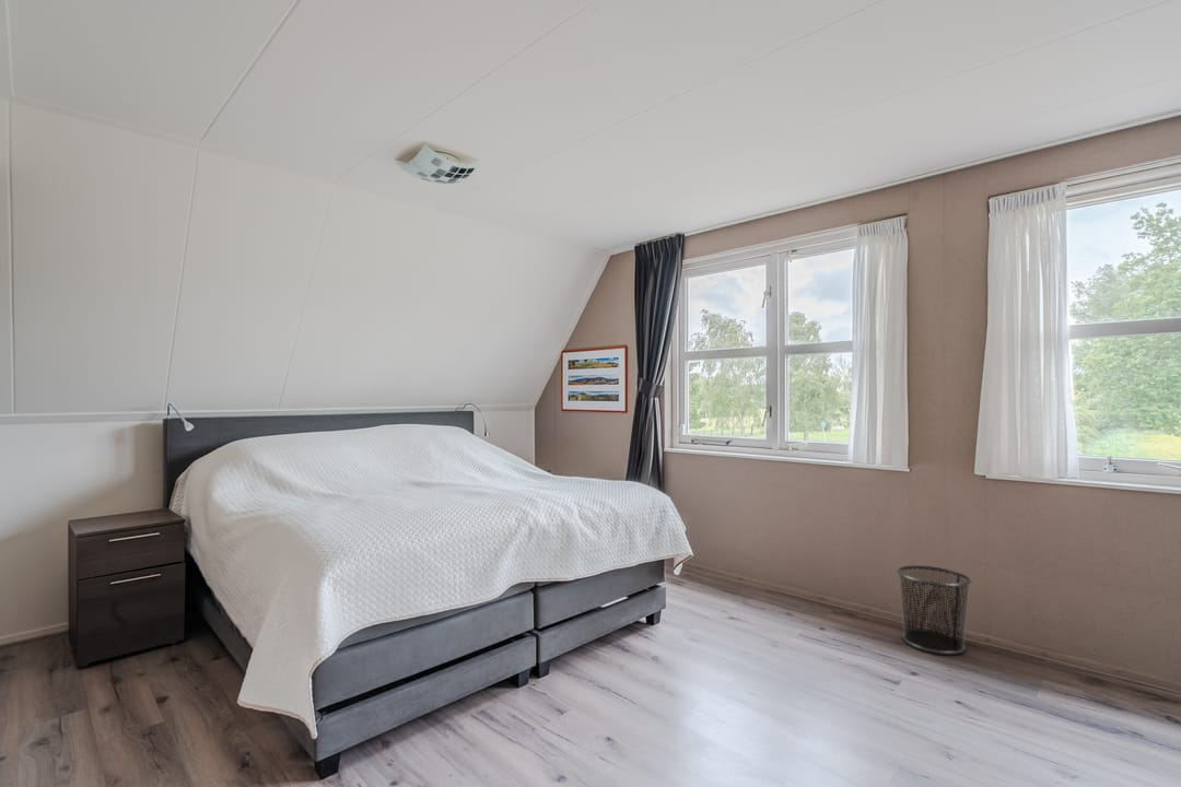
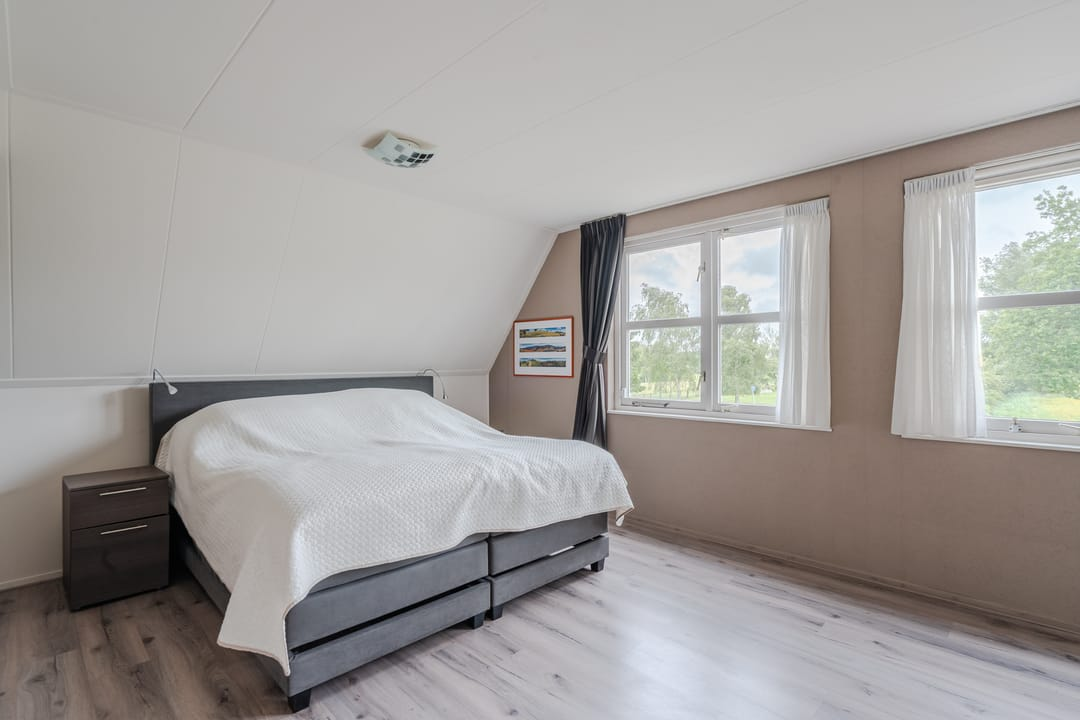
- waste bin [896,564,972,656]
